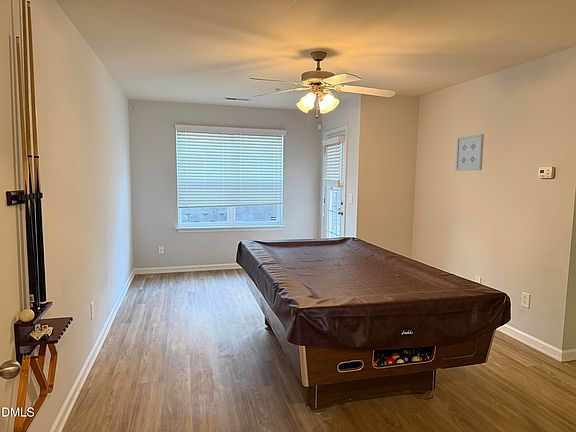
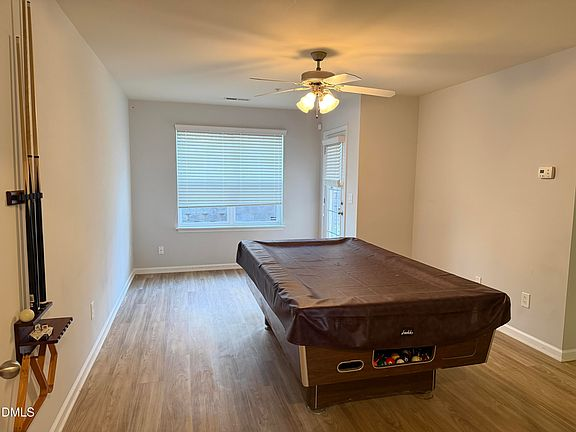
- wall art [454,133,485,172]
